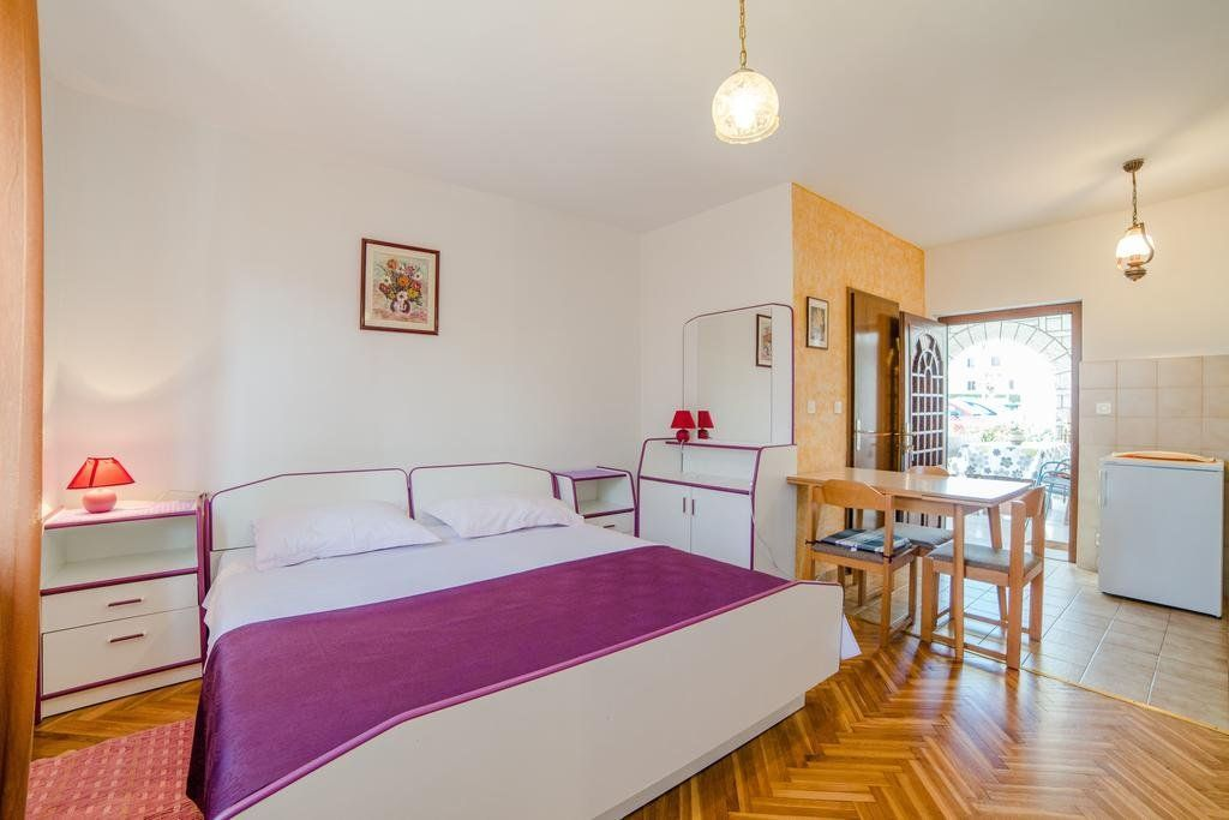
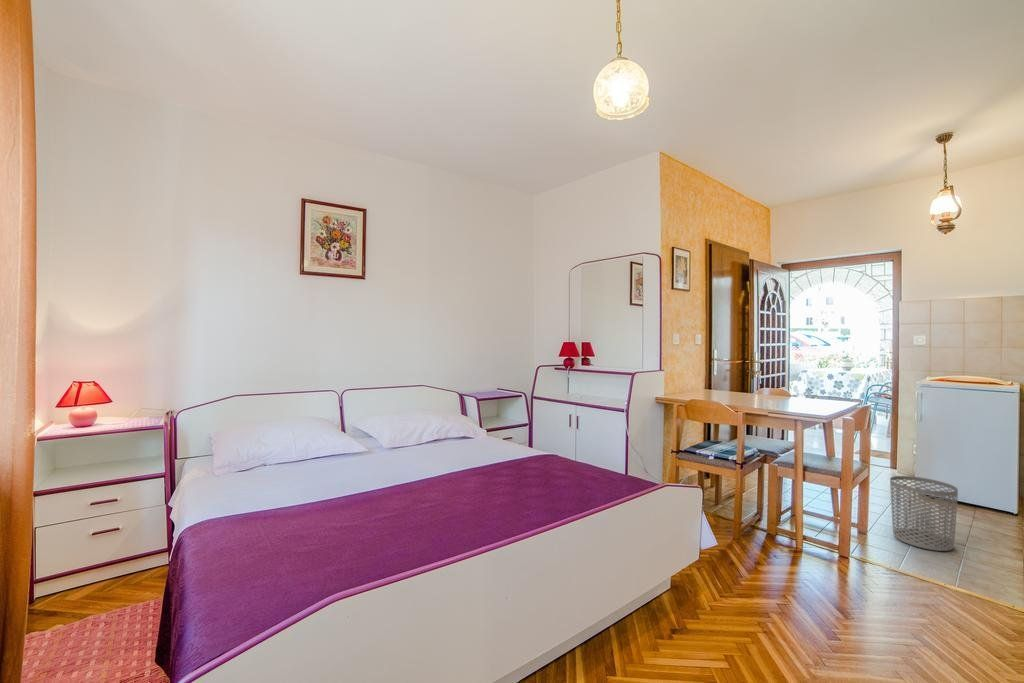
+ waste bin [889,475,959,552]
